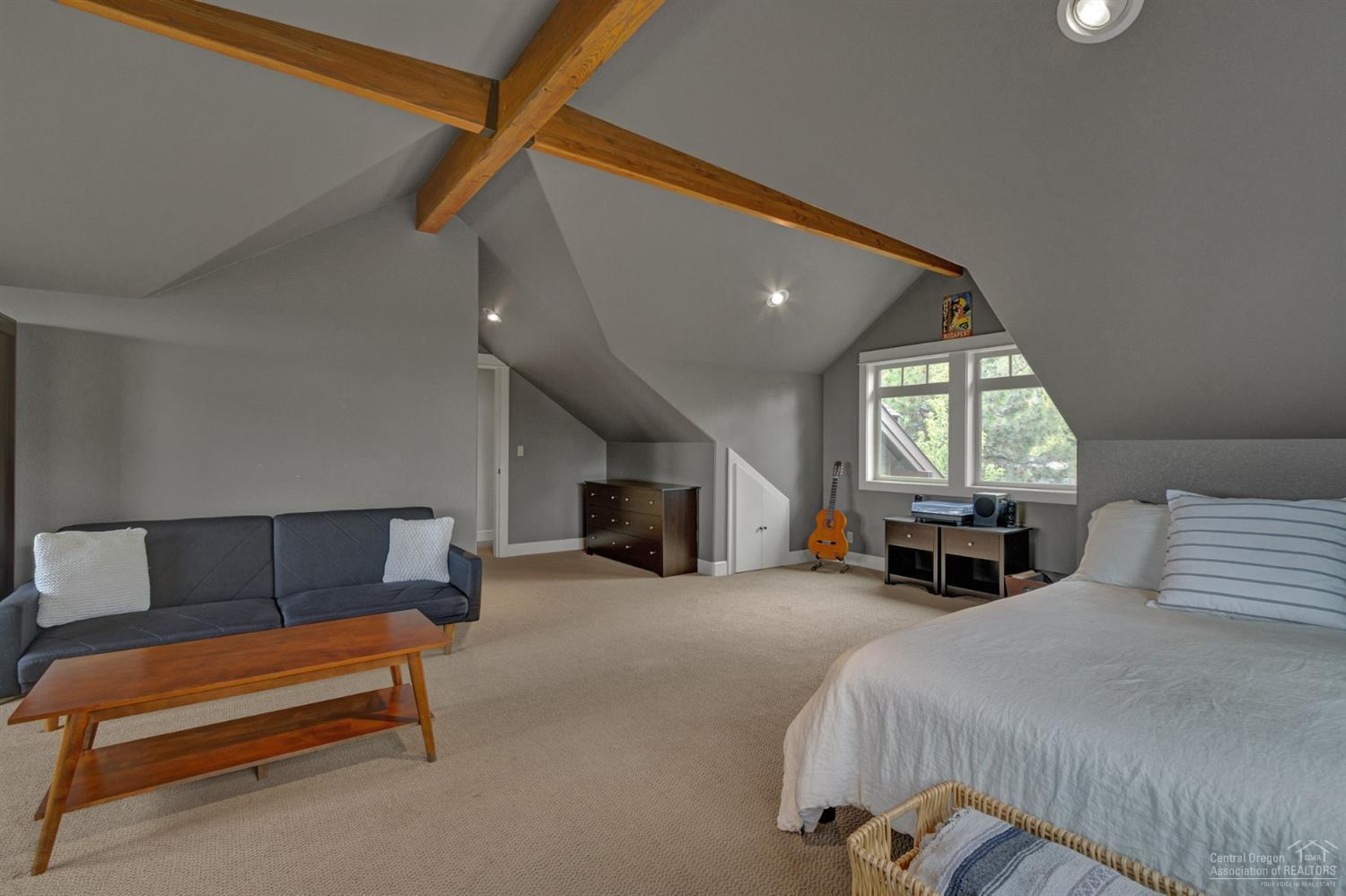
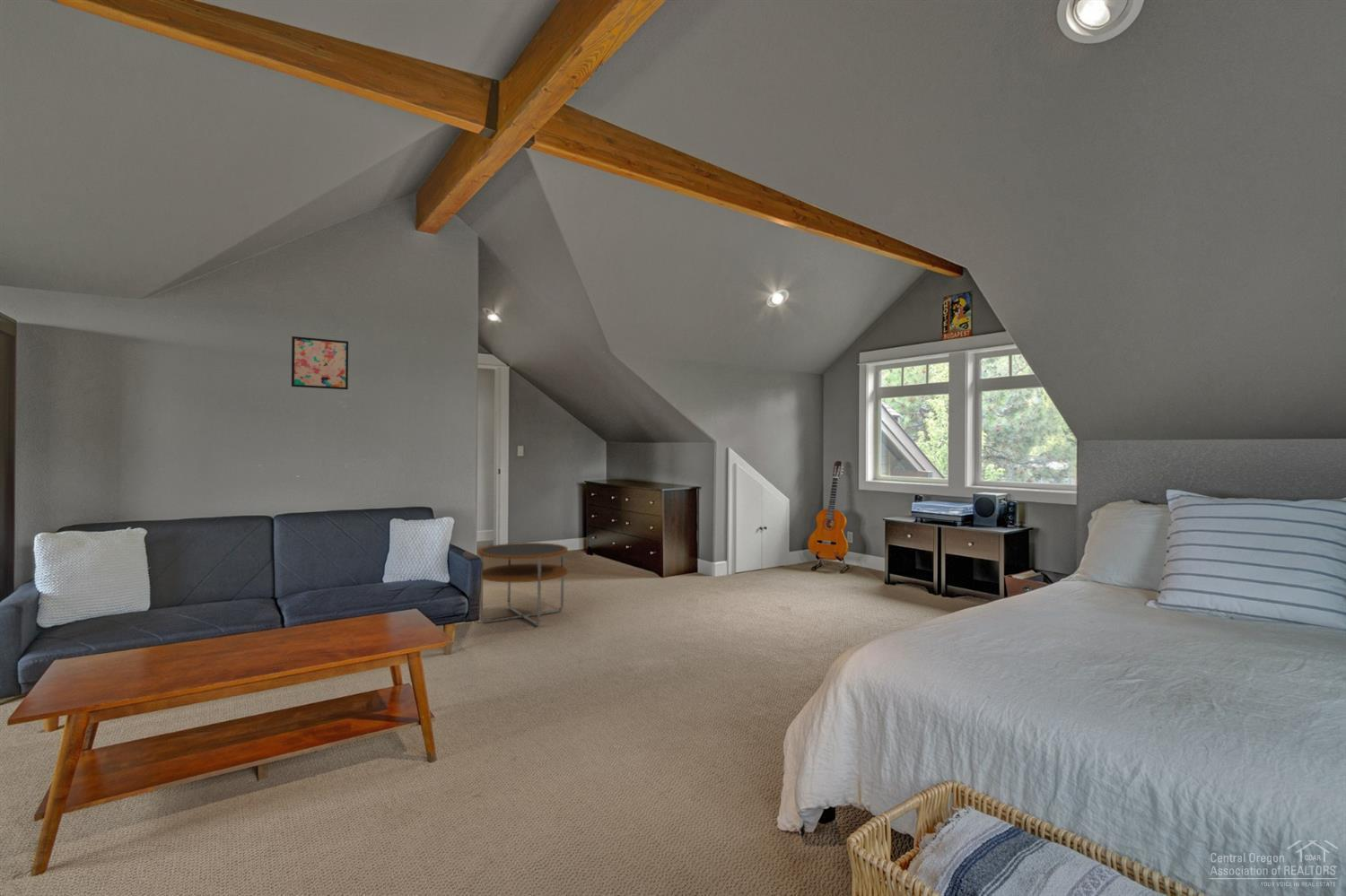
+ side table [477,542,569,627]
+ wall art [291,335,349,390]
